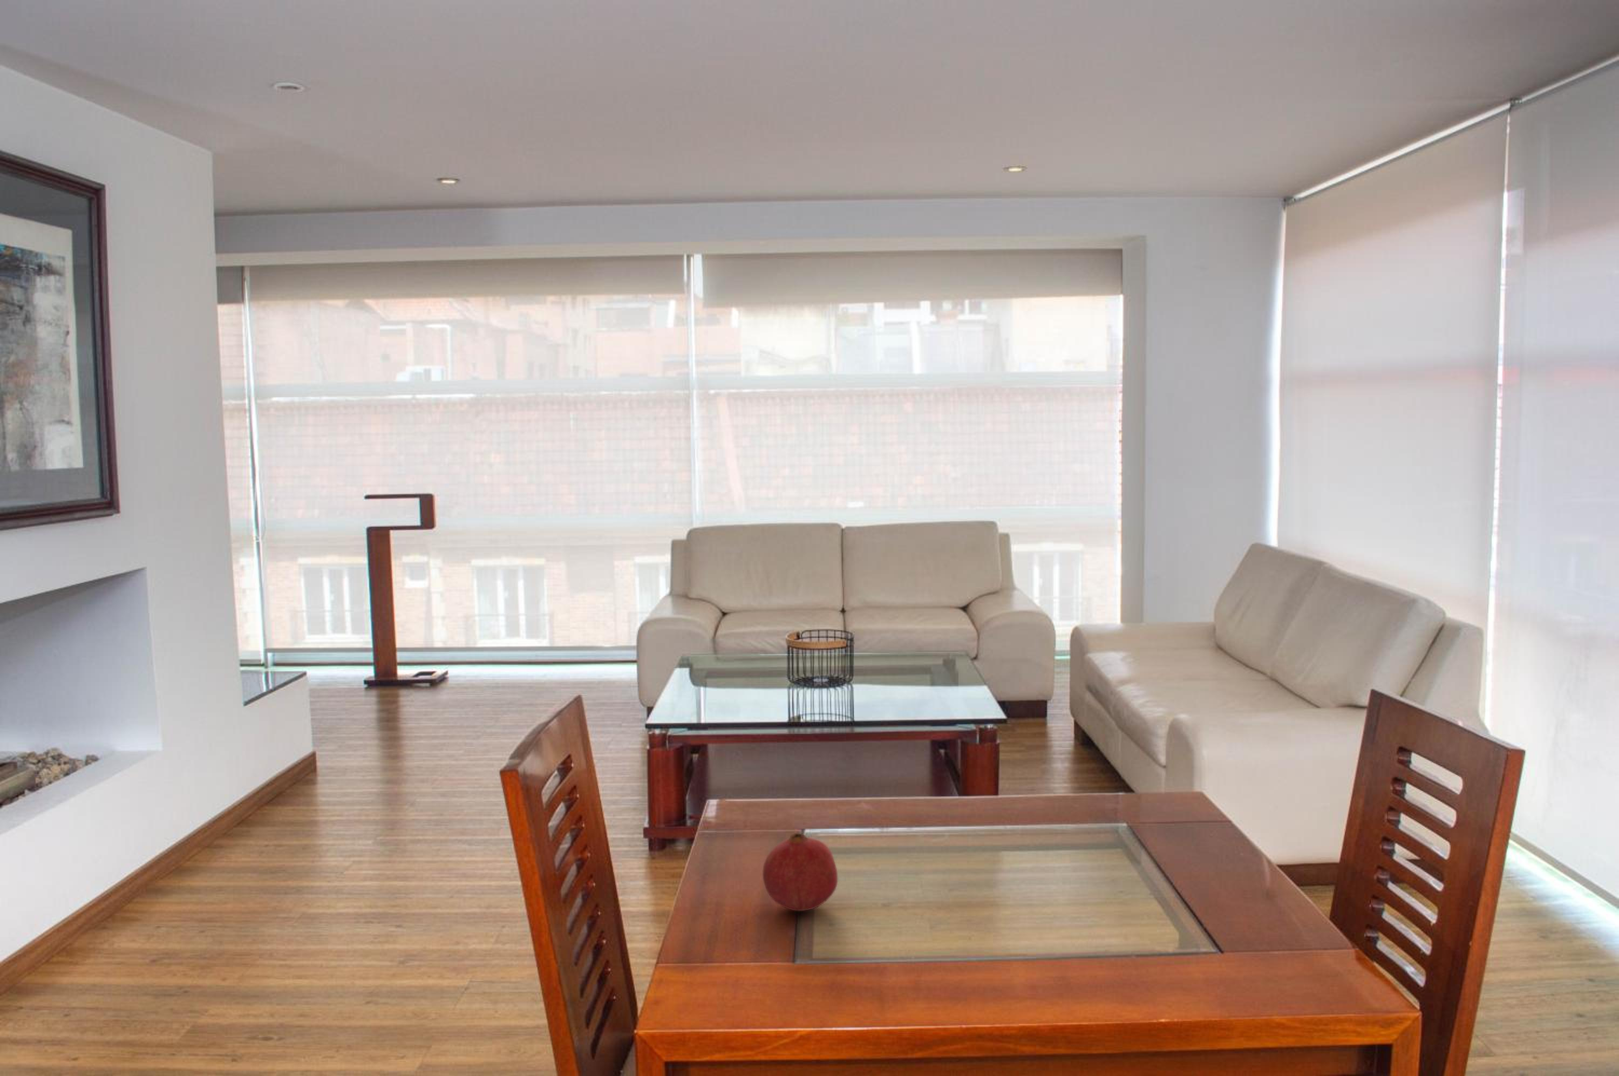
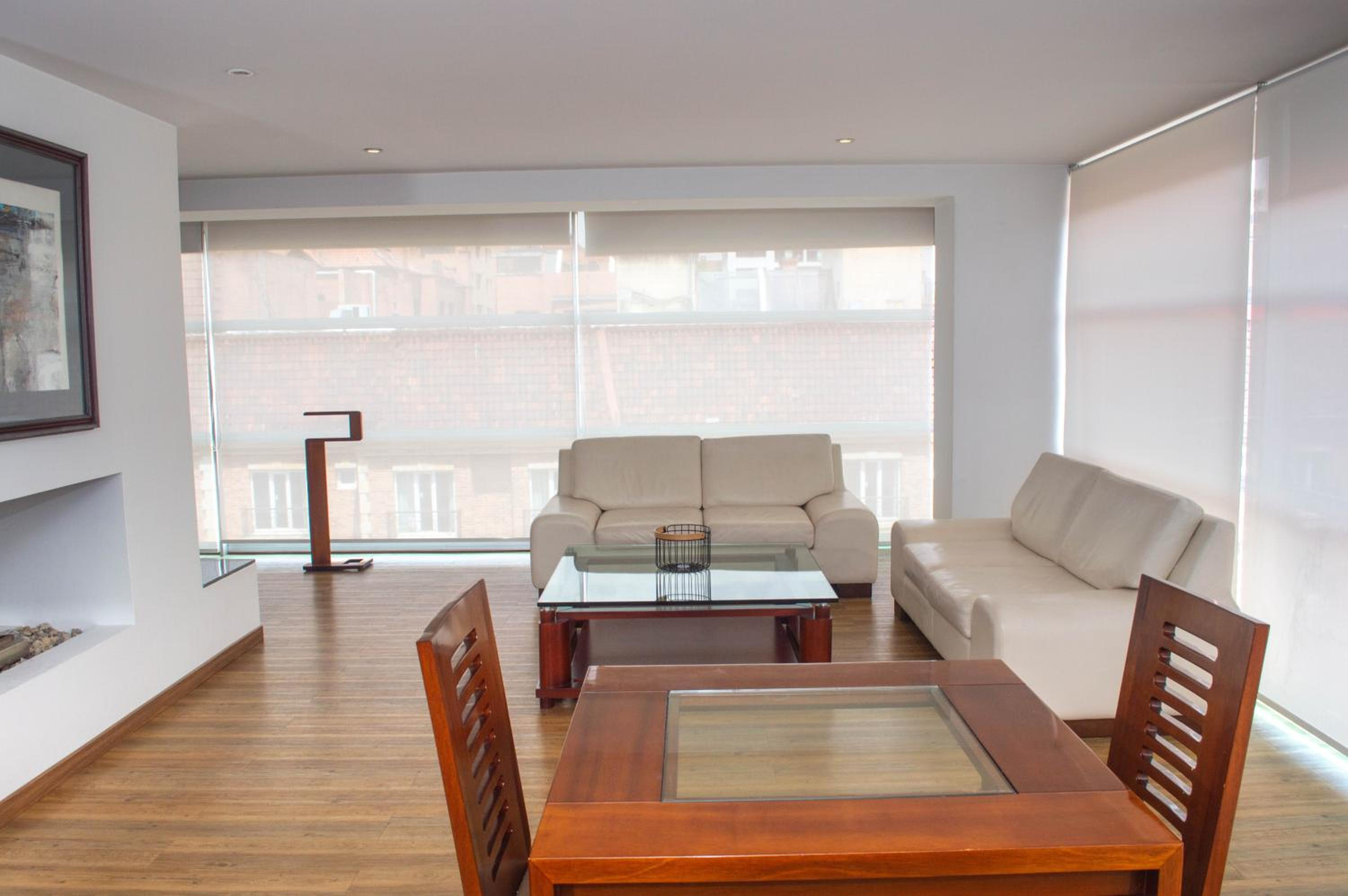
- fruit [761,832,838,911]
